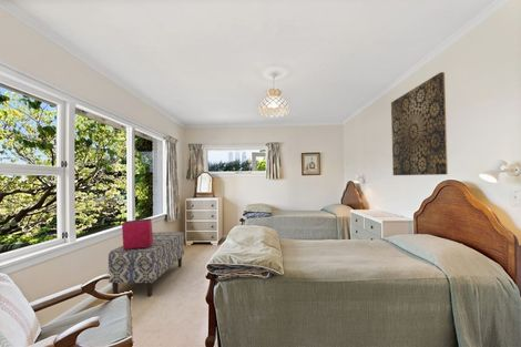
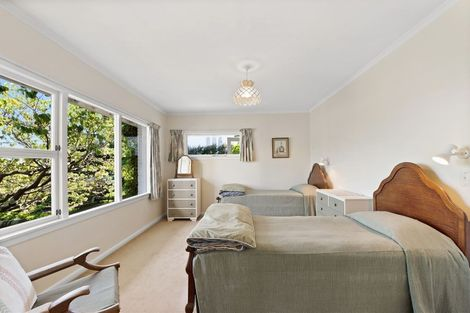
- bench [108,231,185,297]
- storage bin [121,217,153,249]
- wall art [390,71,449,176]
